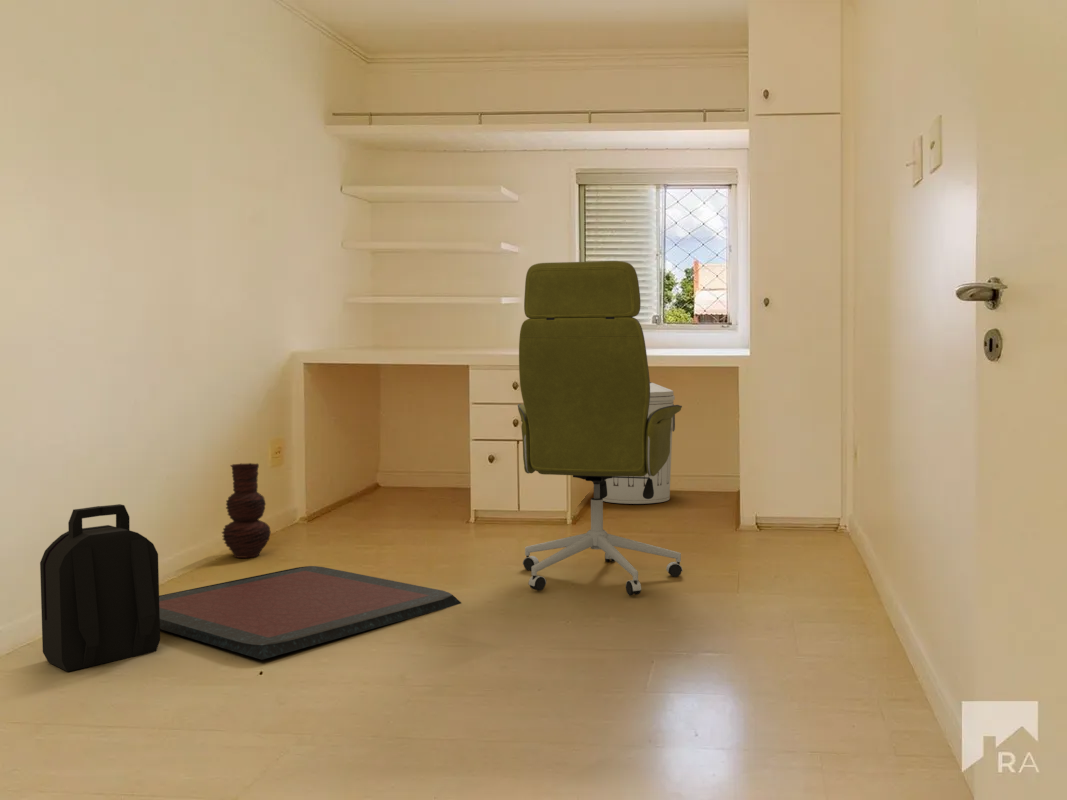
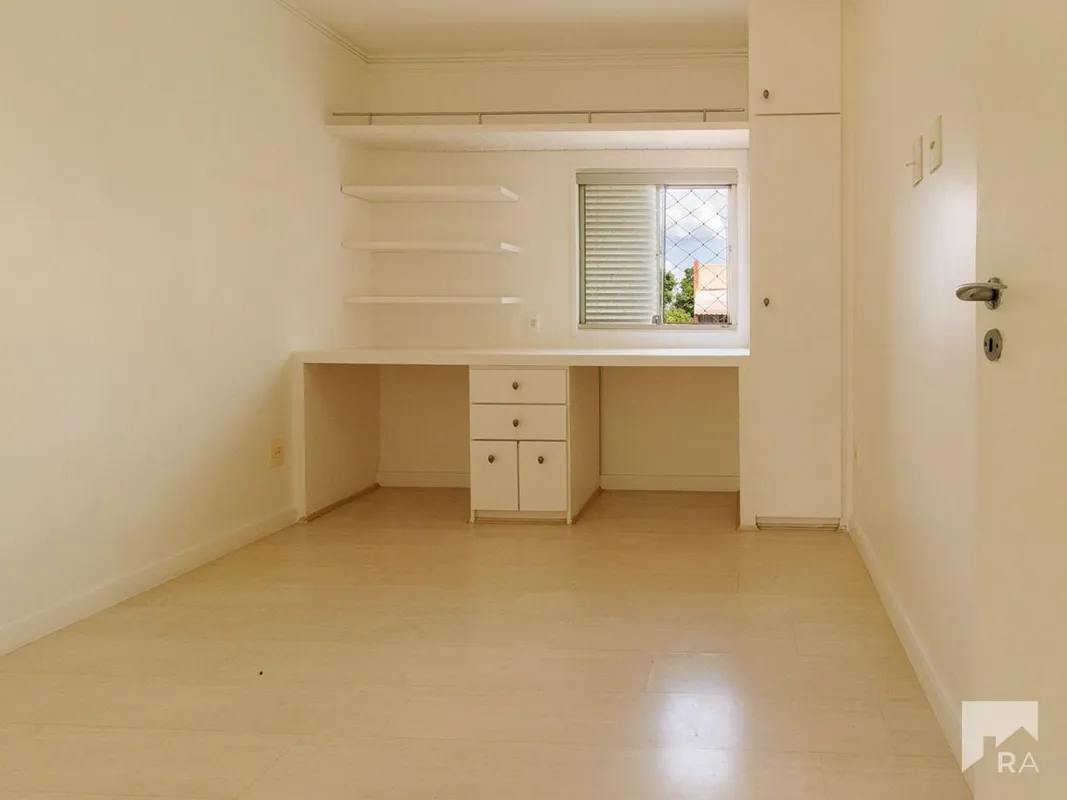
- vase [221,462,272,559]
- doormat [159,565,462,661]
- backpack [39,503,161,673]
- trash can [603,381,676,505]
- office chair [517,260,684,596]
